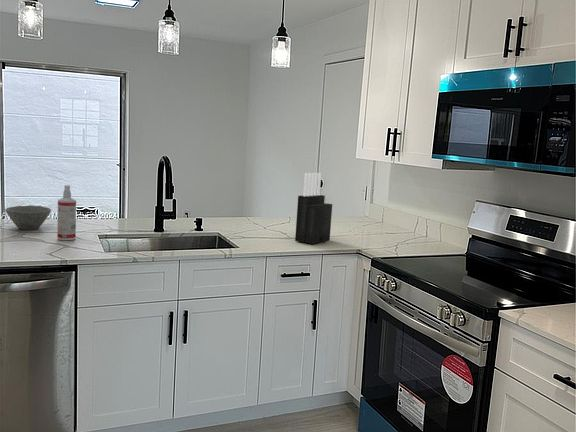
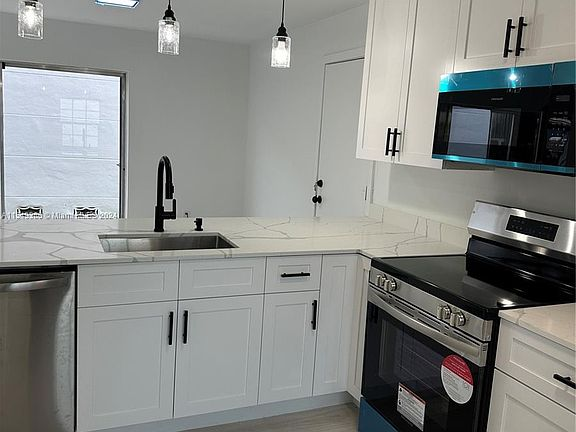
- bowl [4,205,52,231]
- spray bottle [56,184,77,241]
- knife block [294,172,333,245]
